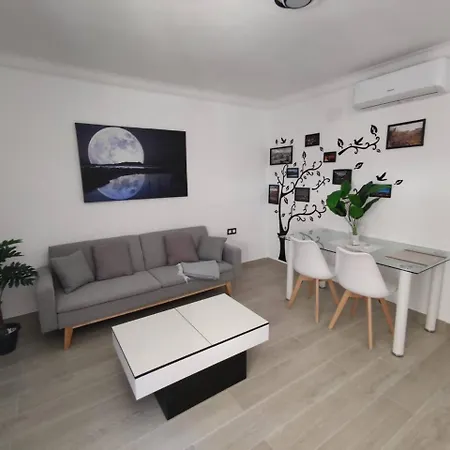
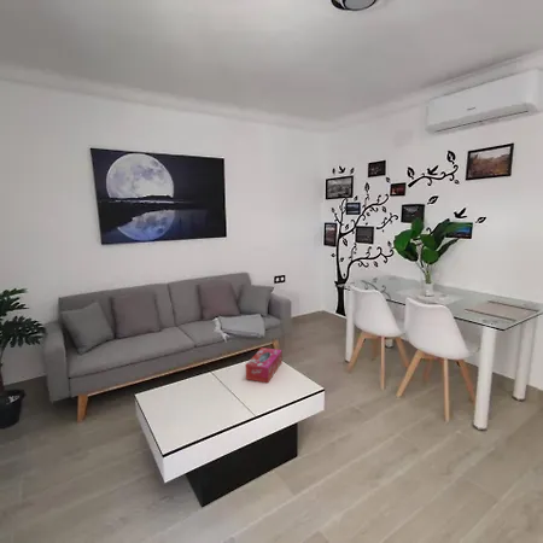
+ tissue box [245,346,284,384]
